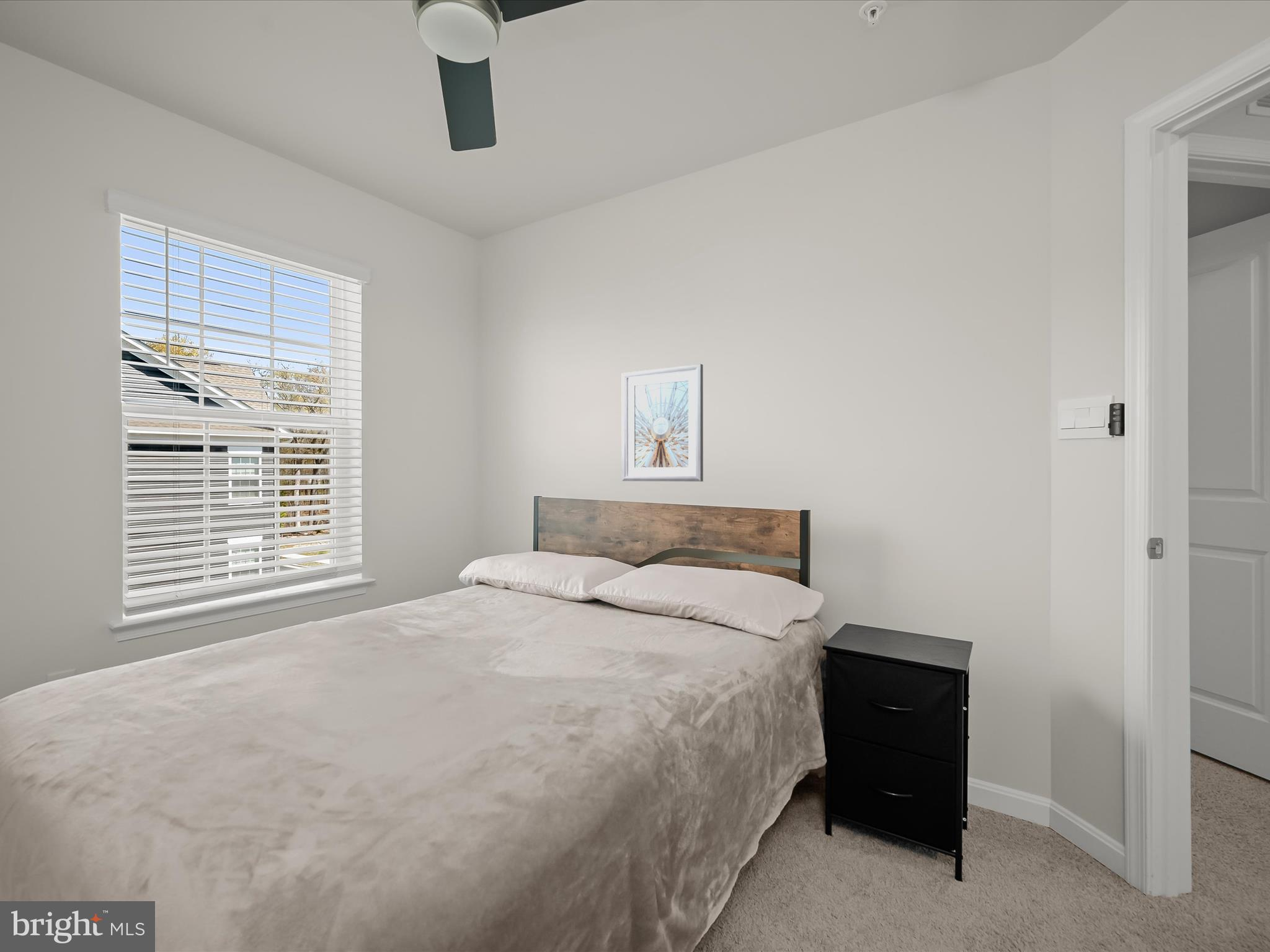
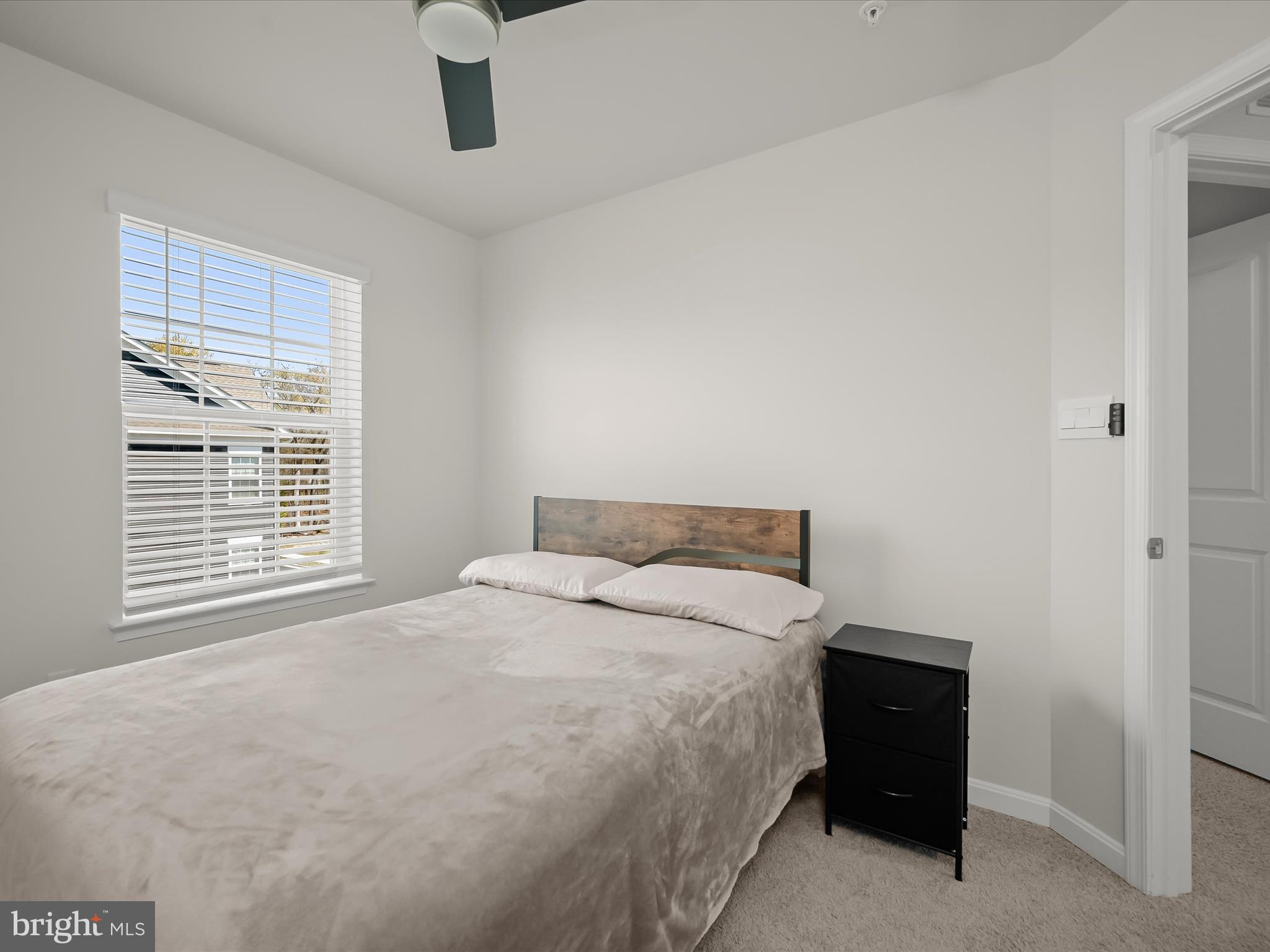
- picture frame [621,363,704,482]
